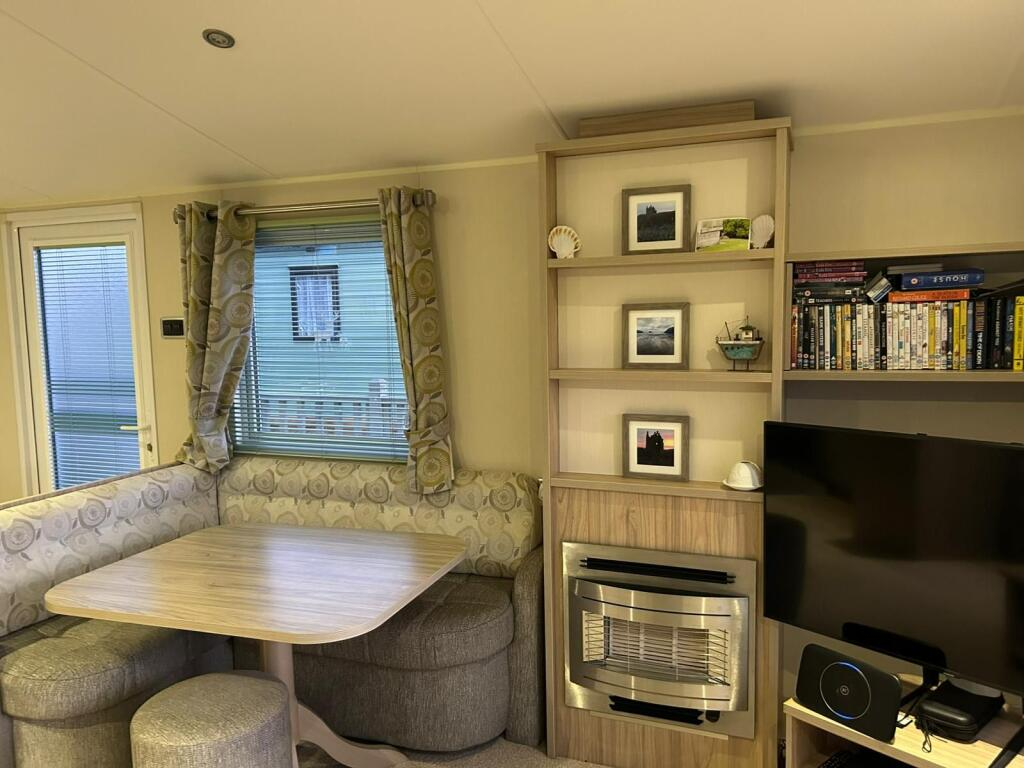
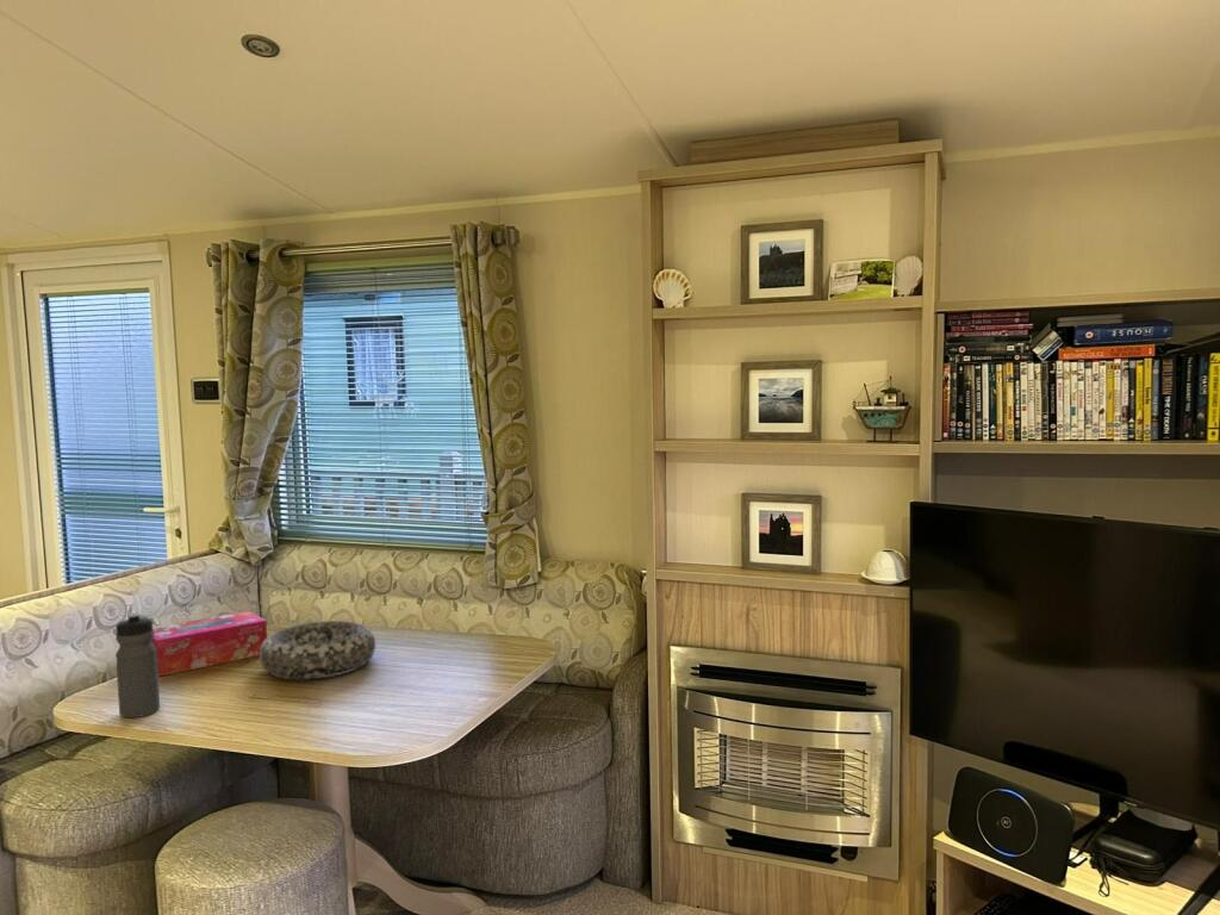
+ water bottle [114,612,161,720]
+ tissue box [151,610,268,678]
+ decorative bowl [259,620,376,680]
